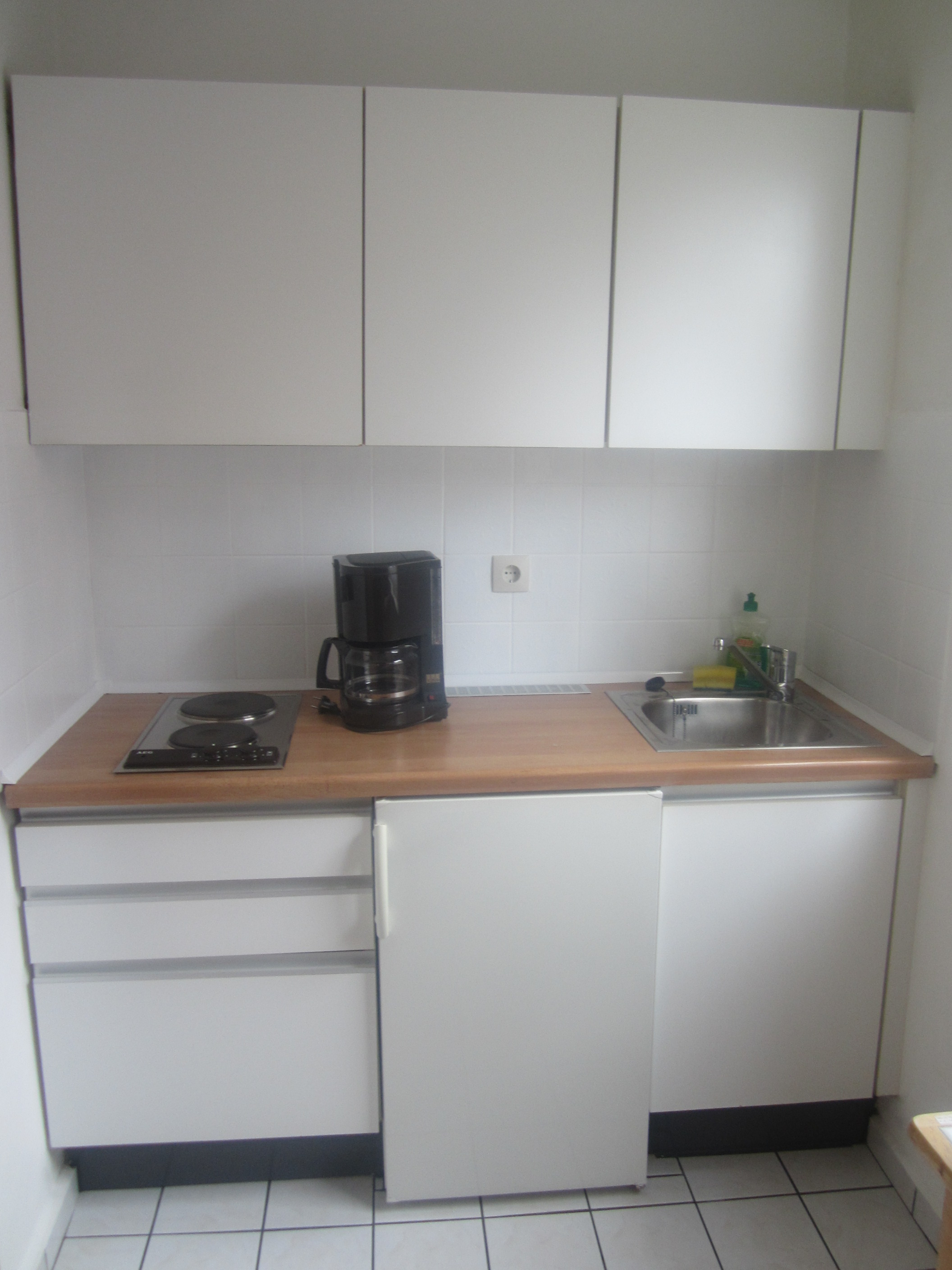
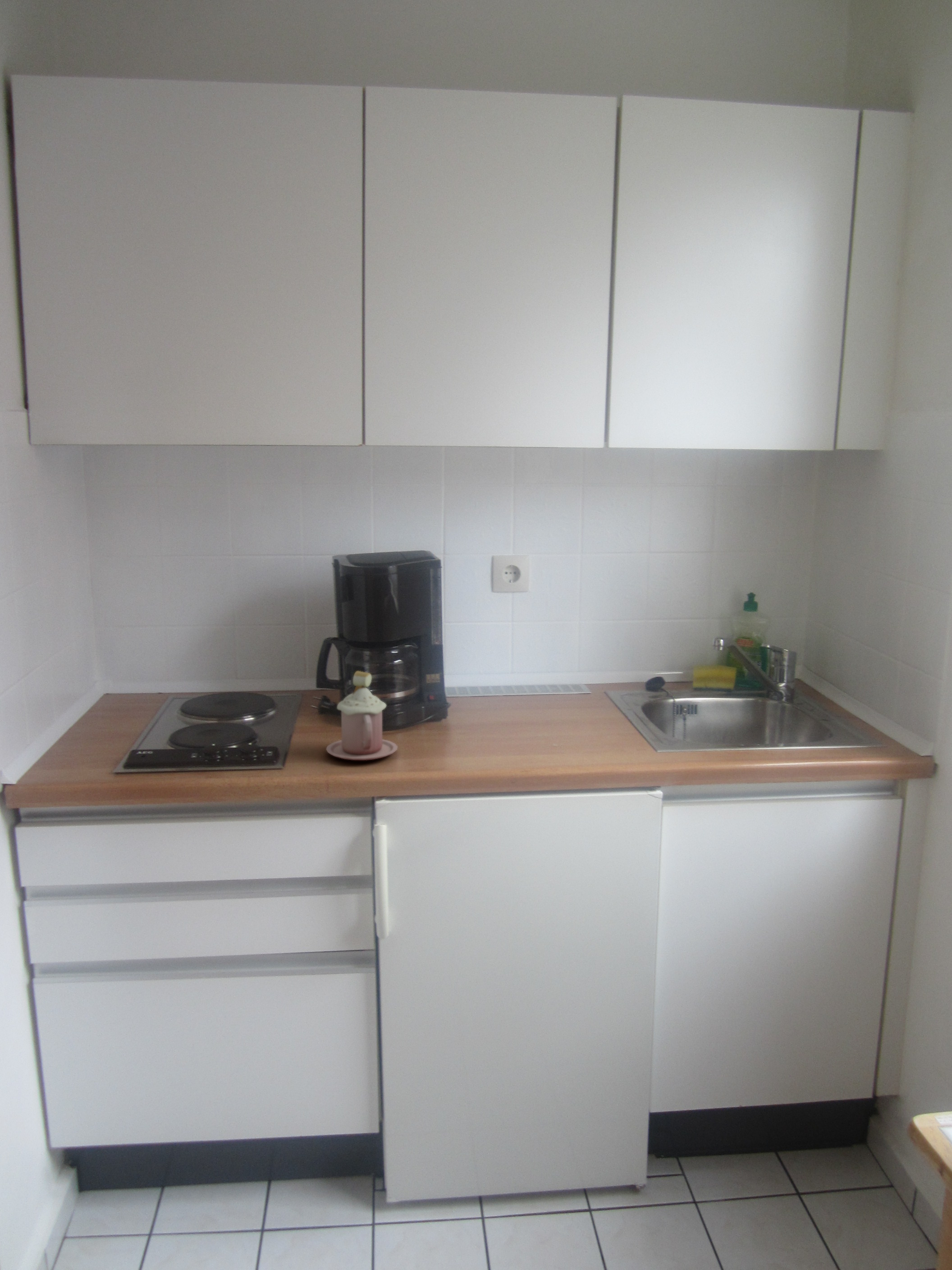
+ mug [325,671,398,761]
